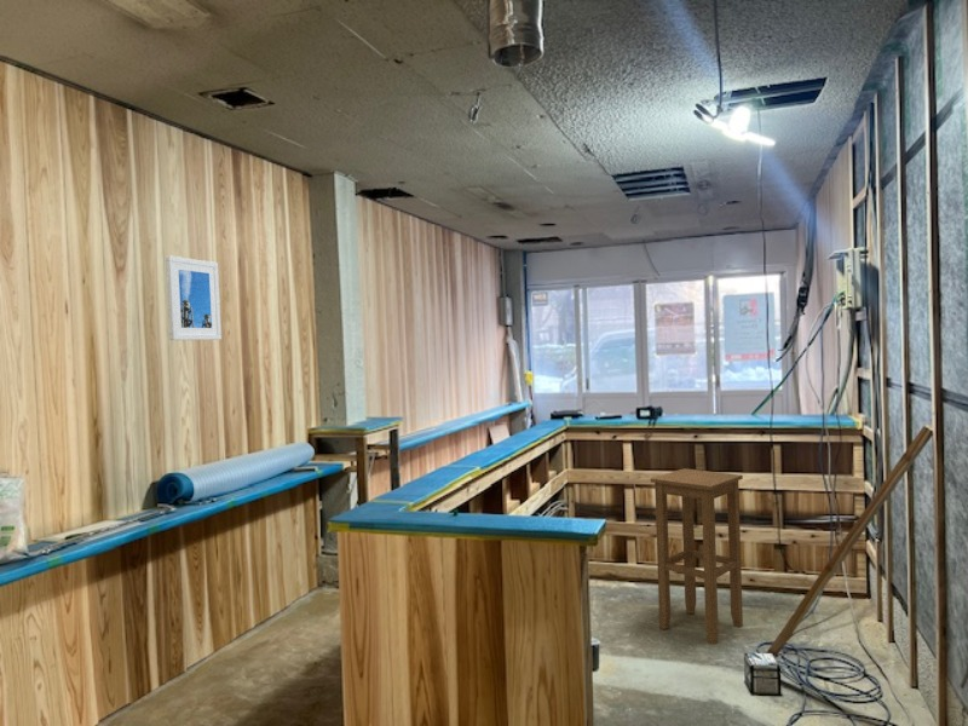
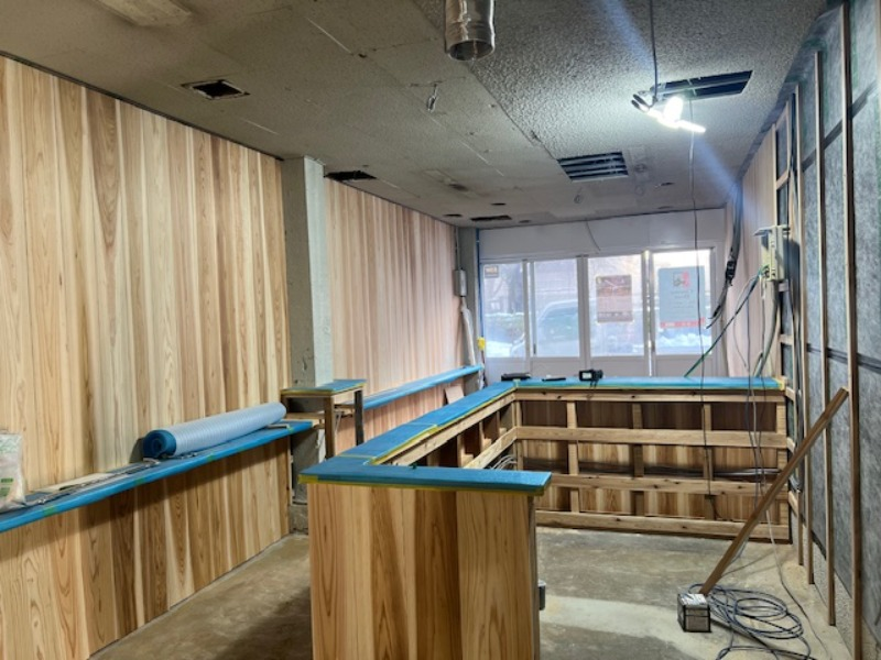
- stool [650,467,744,645]
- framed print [165,254,223,341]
